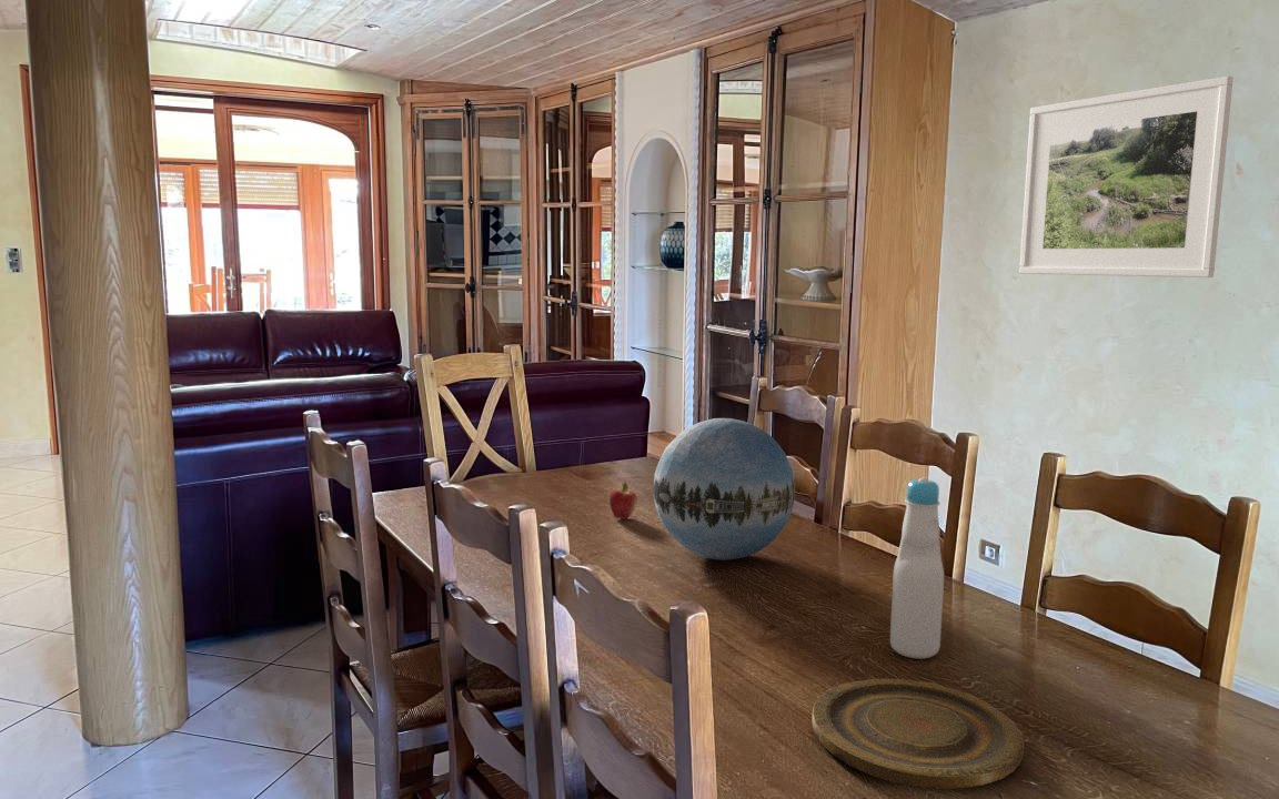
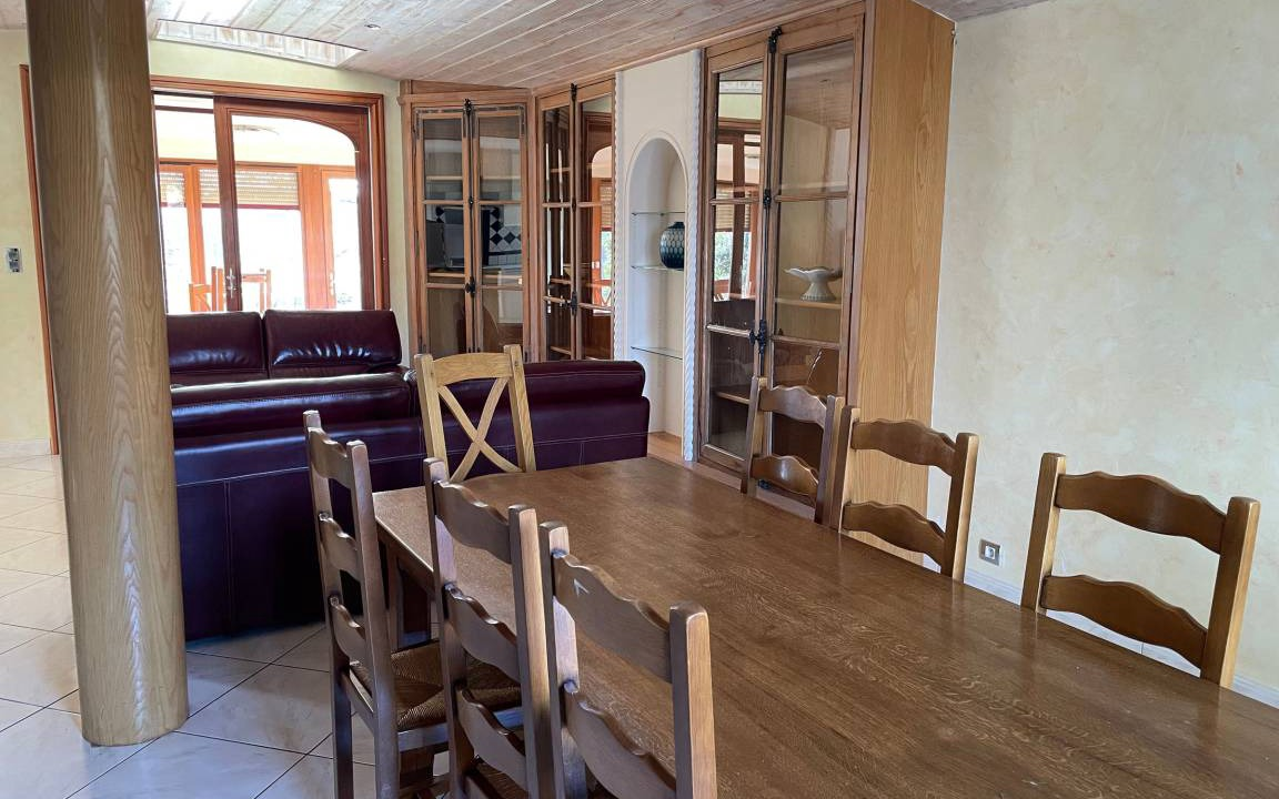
- plate [810,678,1026,790]
- fruit [608,482,638,520]
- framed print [1018,75,1235,279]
- bottle [889,477,945,660]
- decorative orb [652,417,796,562]
